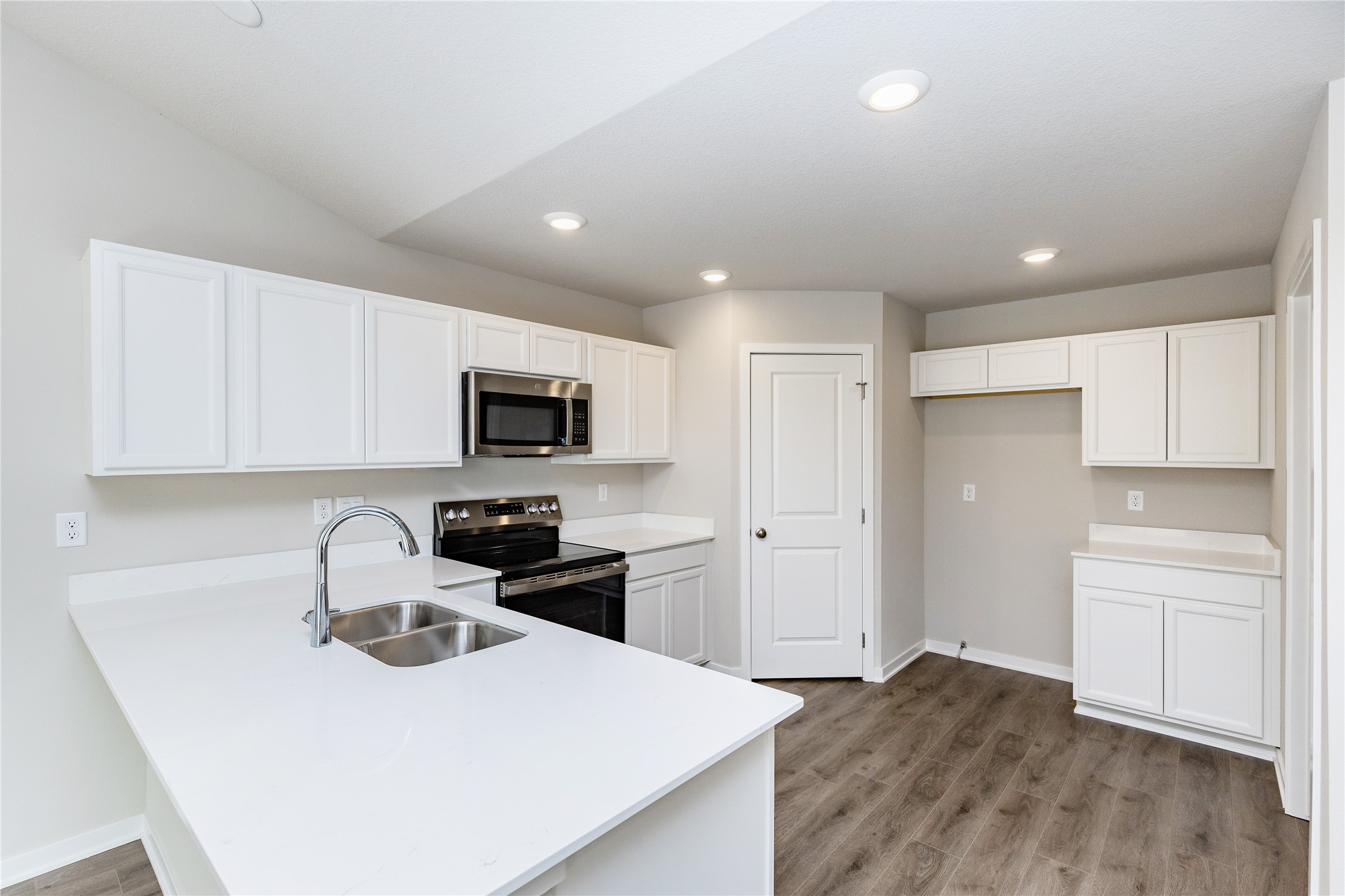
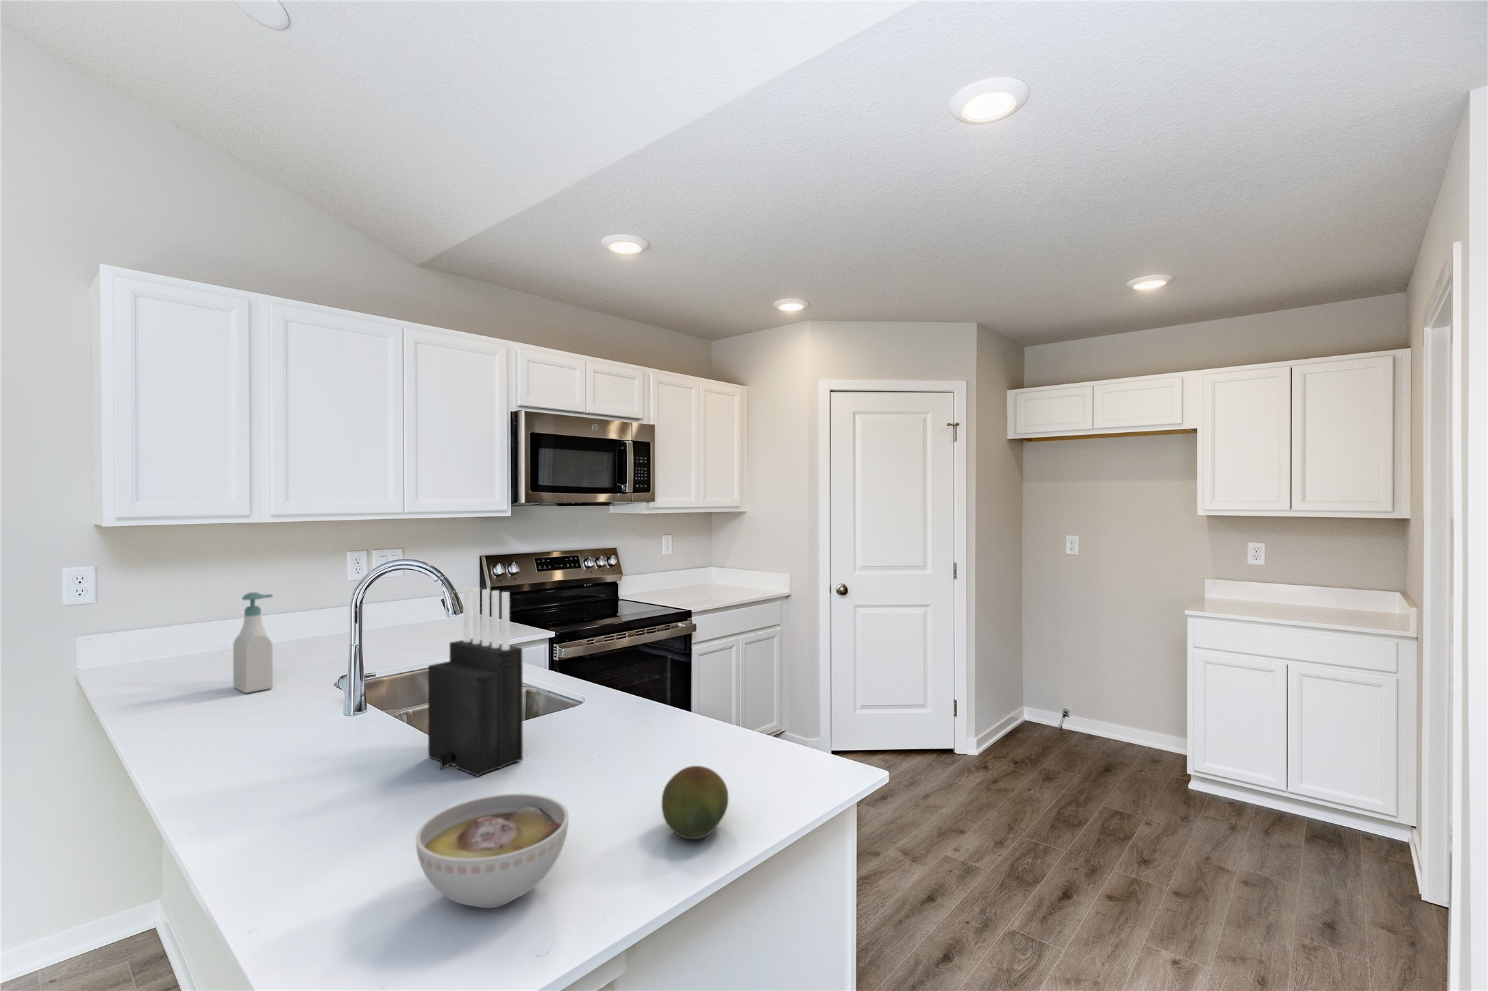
+ bowl [415,793,570,909]
+ soap bottle [232,592,274,693]
+ fruit [662,765,729,841]
+ knife block [427,586,523,776]
